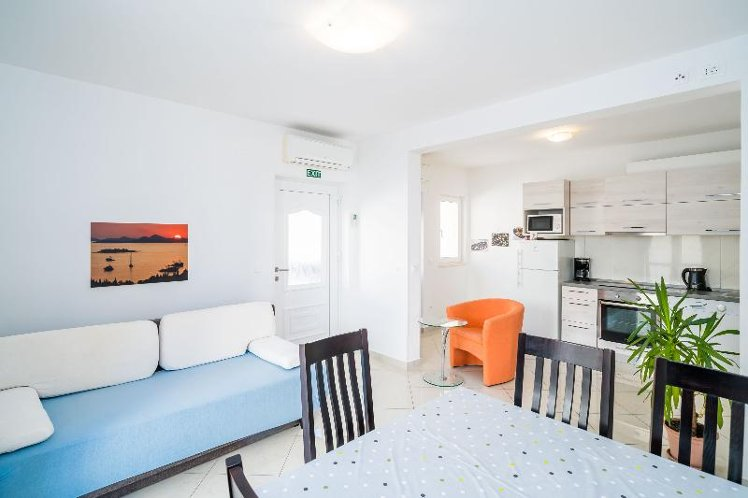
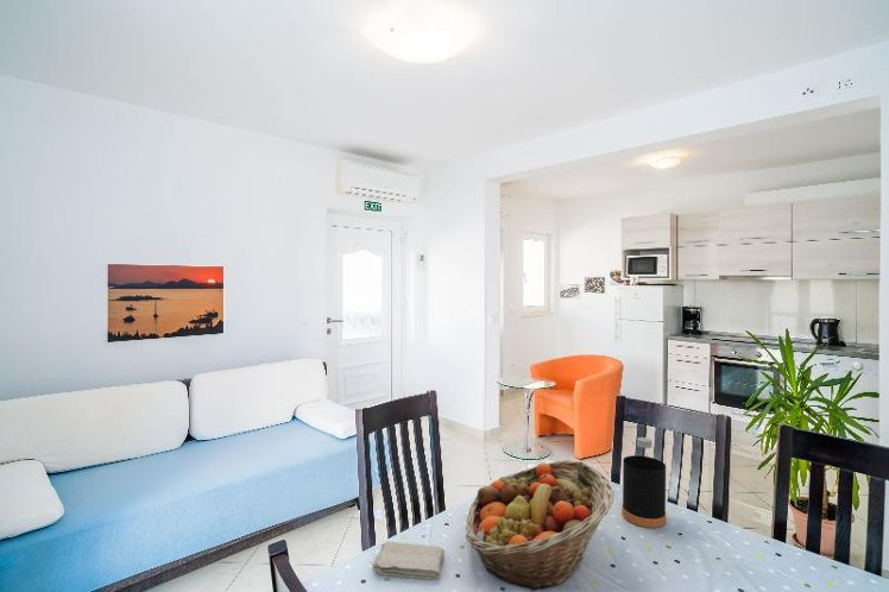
+ fruit basket [465,459,616,592]
+ washcloth [372,540,446,580]
+ bottle [620,436,667,529]
